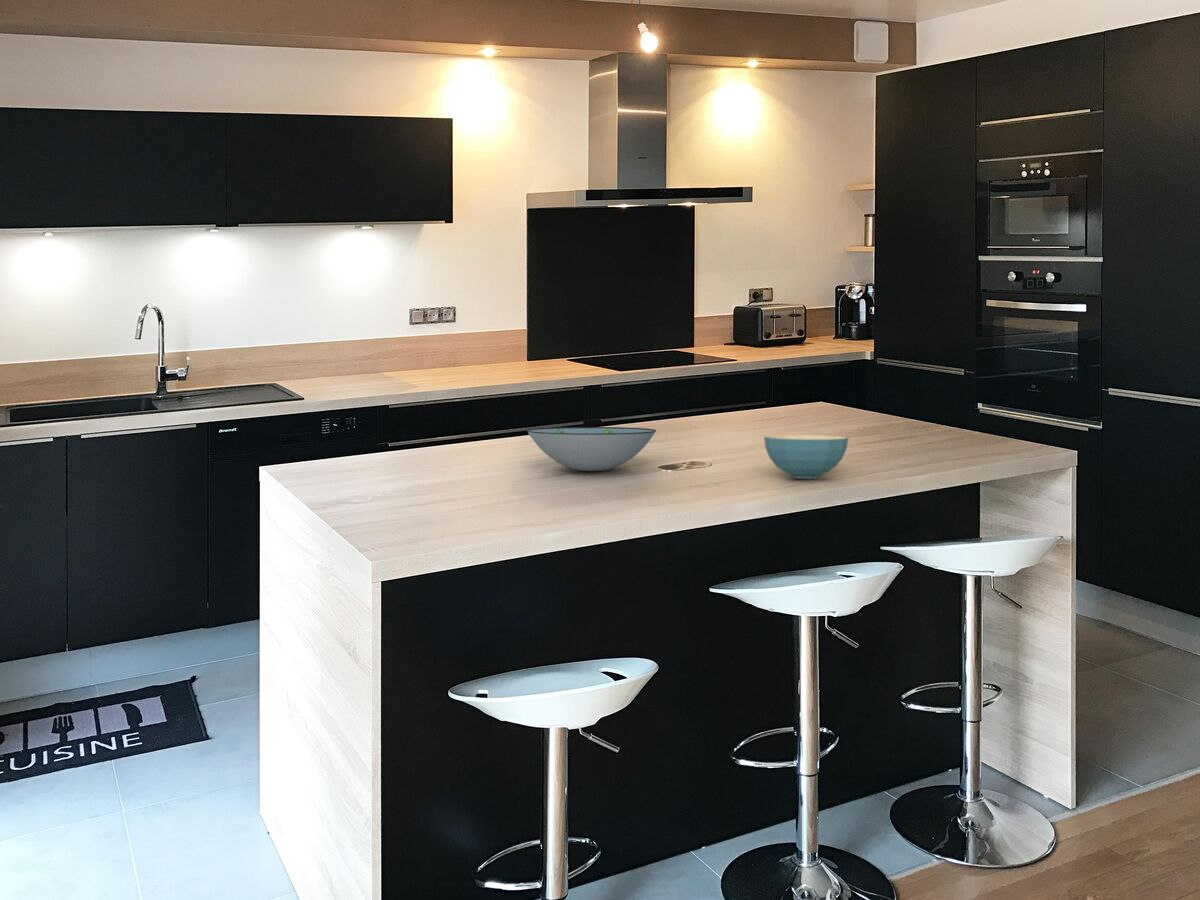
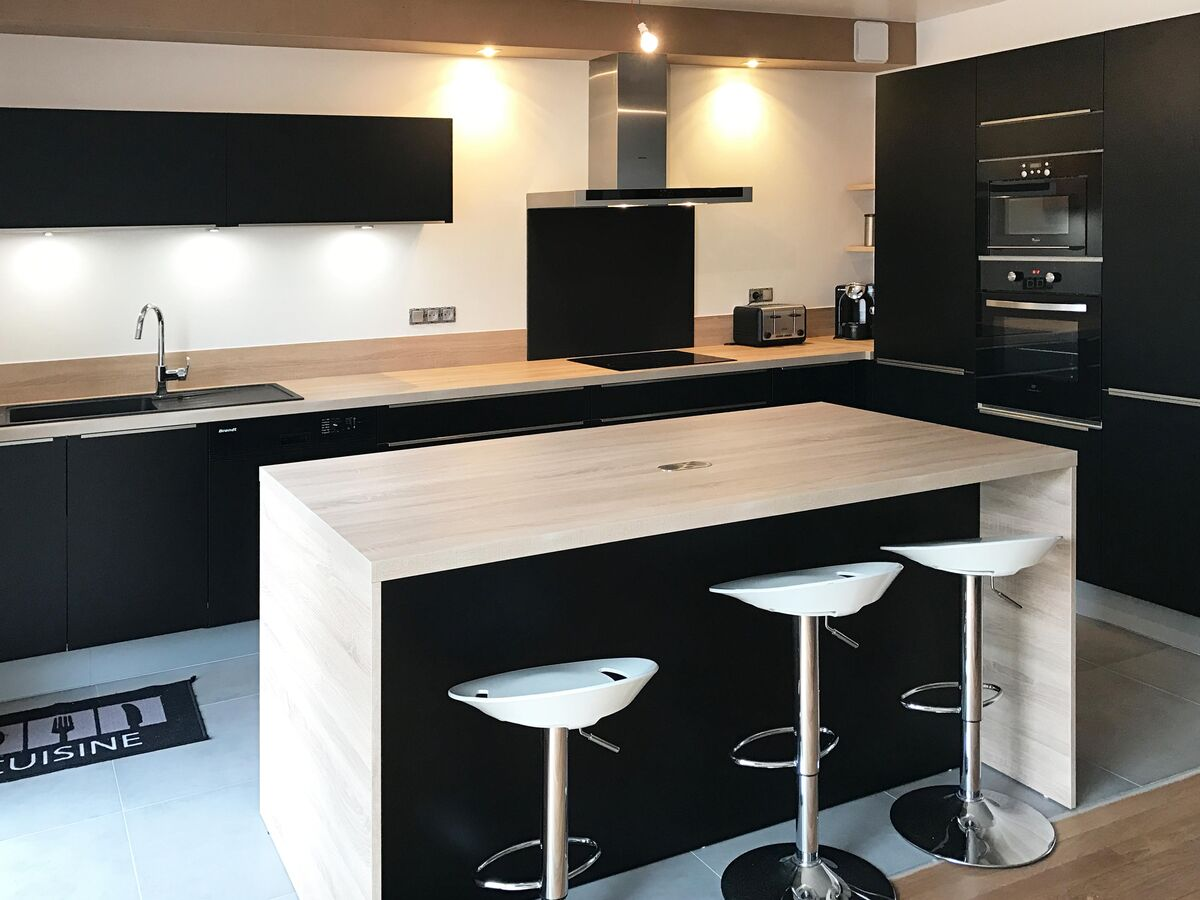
- cereal bowl [763,434,849,480]
- decorative bowl [526,426,657,472]
